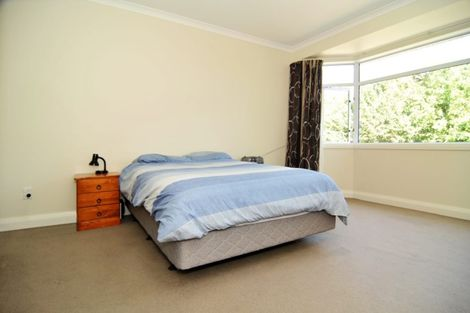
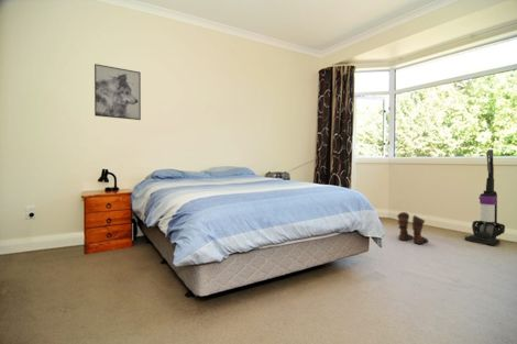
+ vacuum cleaner [464,148,506,246]
+ wall art [94,63,142,121]
+ boots [396,211,429,245]
